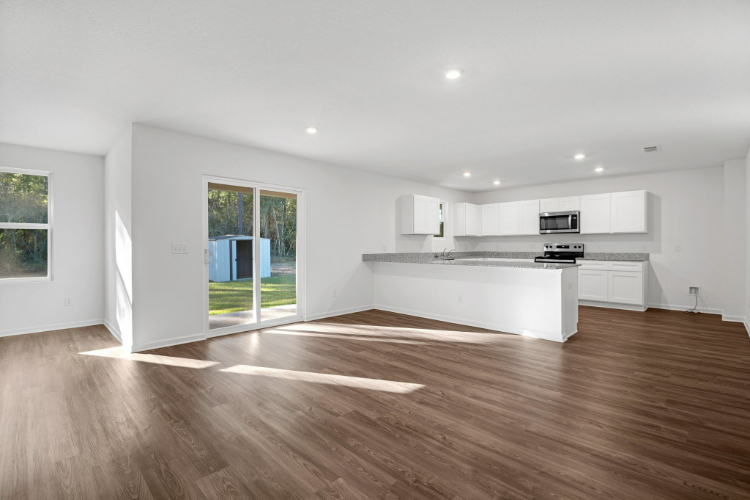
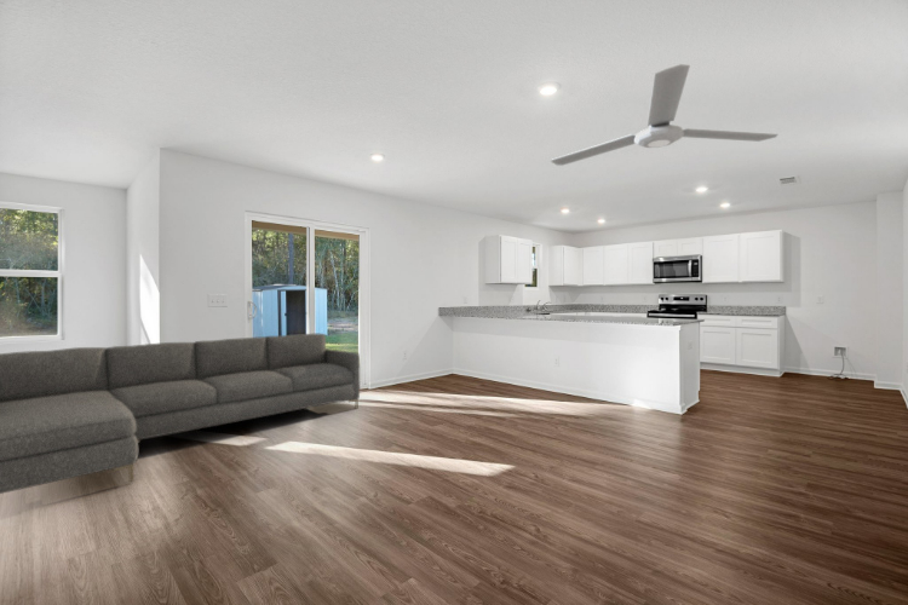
+ ceiling fan [550,63,780,167]
+ sofa [0,333,361,495]
